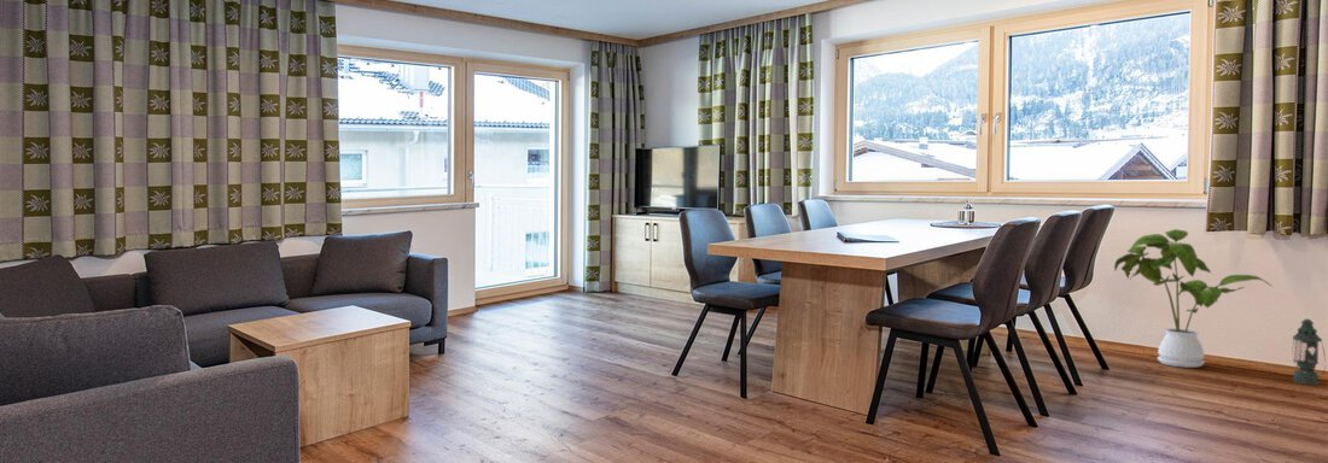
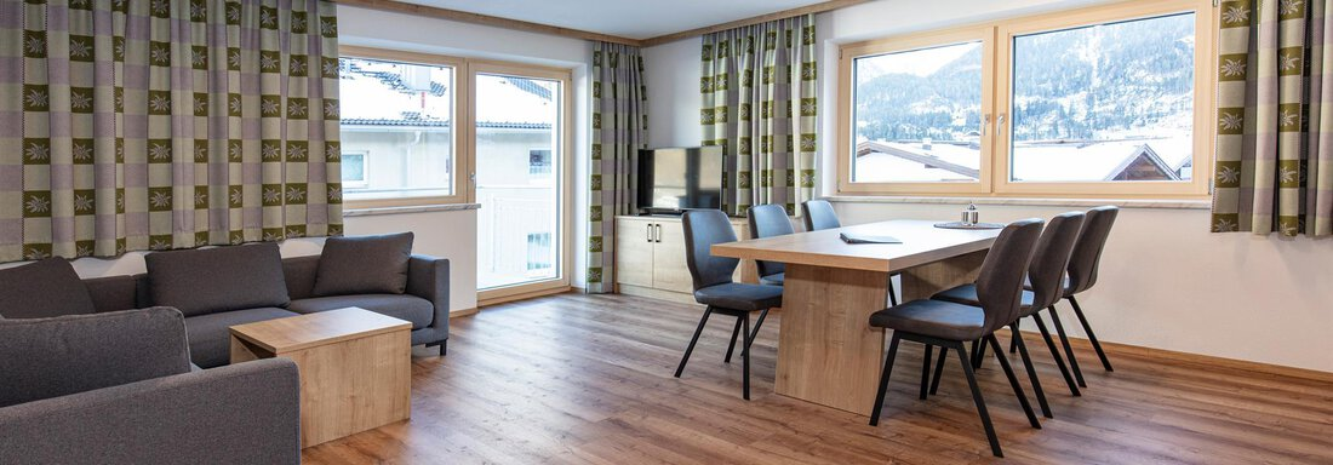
- house plant [1113,228,1274,369]
- lantern [1291,318,1327,386]
